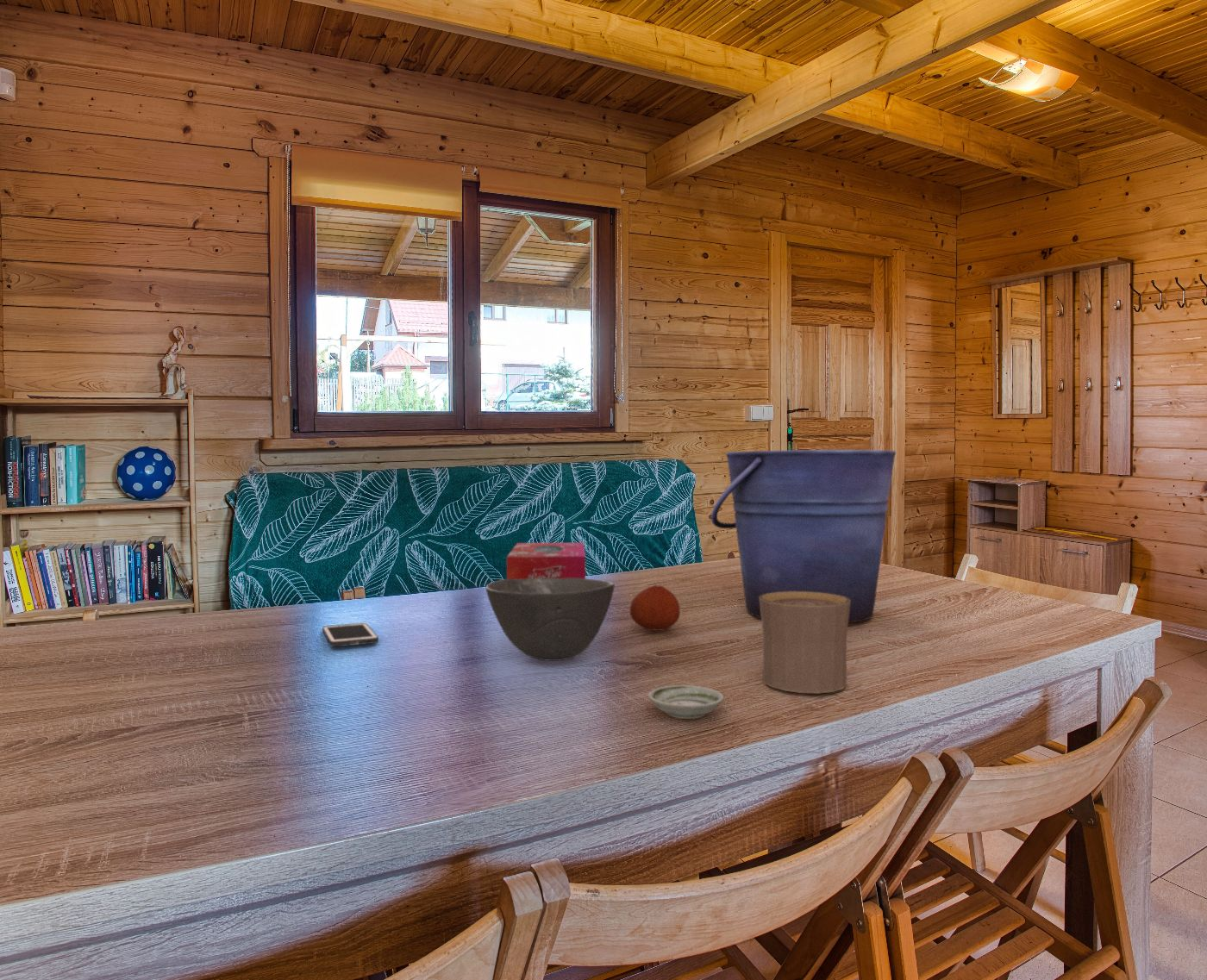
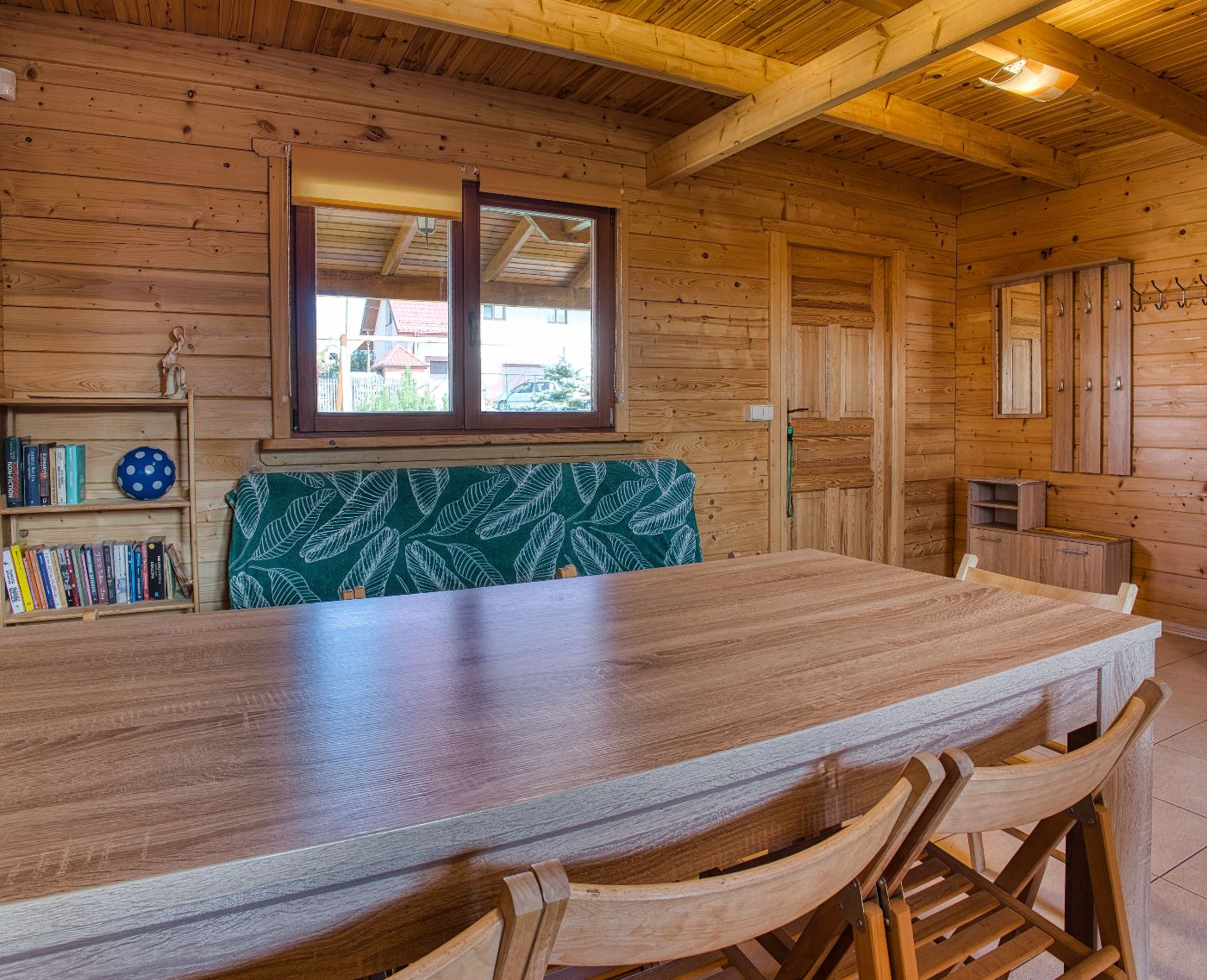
- fruit [629,584,681,632]
- cell phone [322,622,379,647]
- saucer [647,684,725,720]
- bowl [485,578,616,662]
- bucket [710,449,897,623]
- tissue box [506,541,586,580]
- cup [759,591,851,694]
